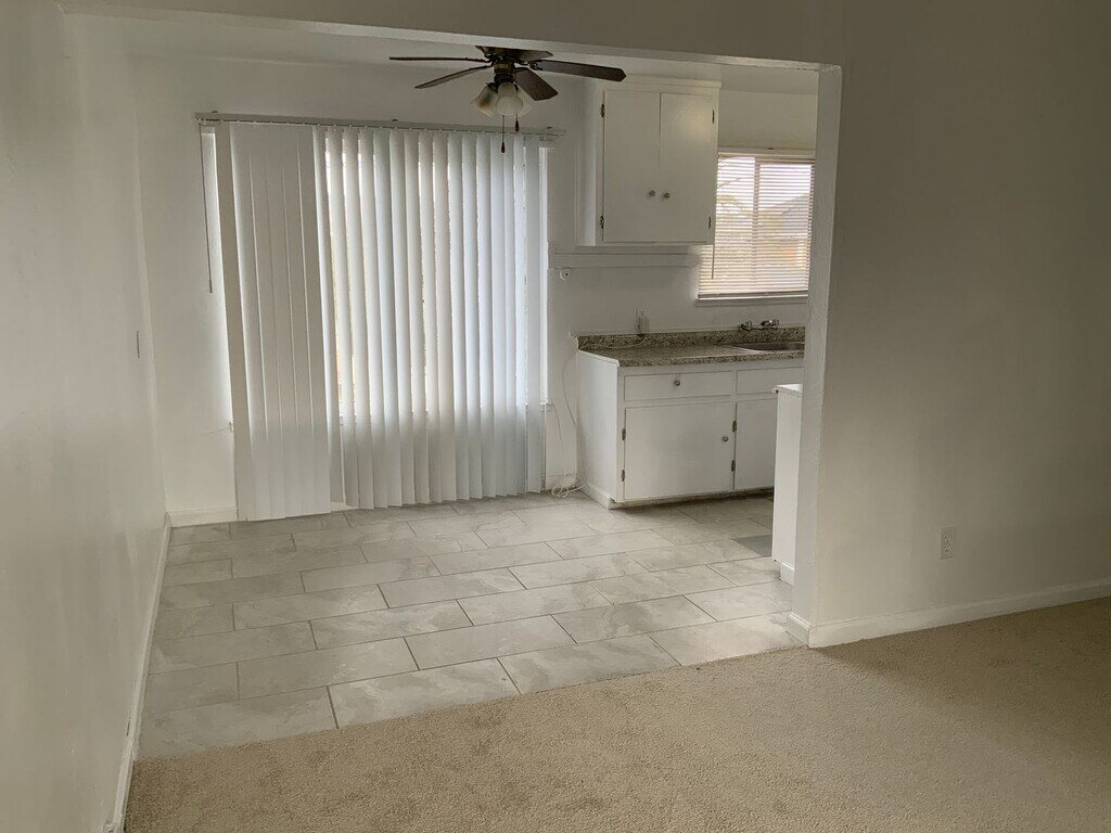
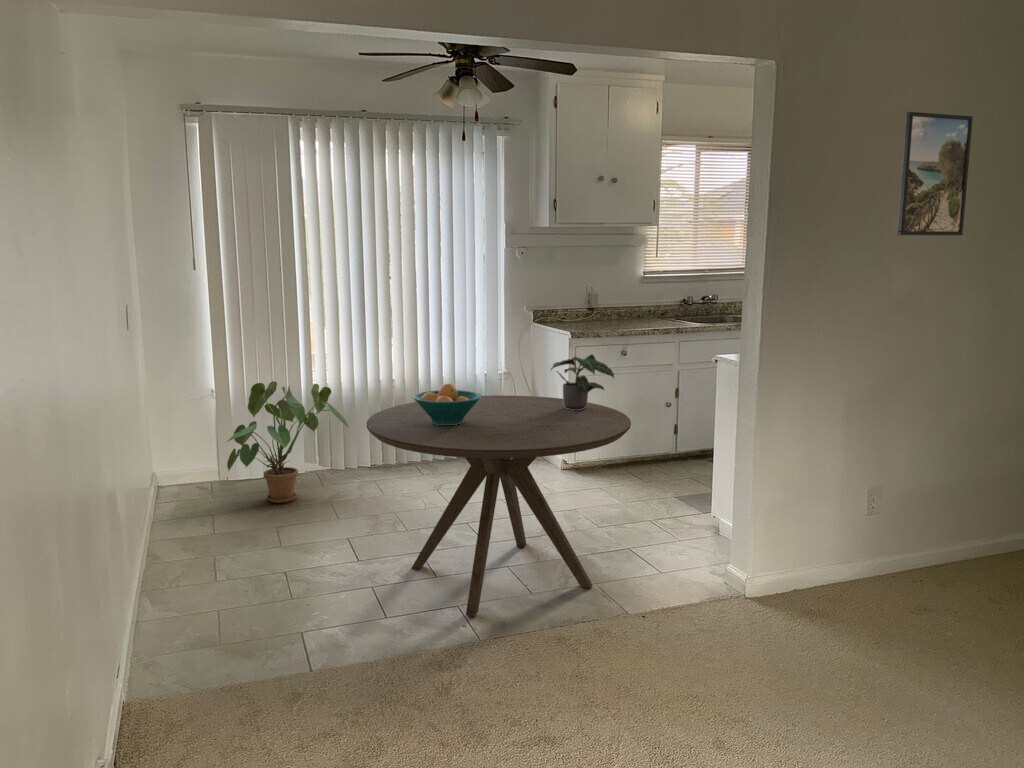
+ dining table [366,395,632,617]
+ potted plant [549,353,615,410]
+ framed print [897,111,974,236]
+ fruit bowl [412,382,482,425]
+ house plant [223,380,350,504]
